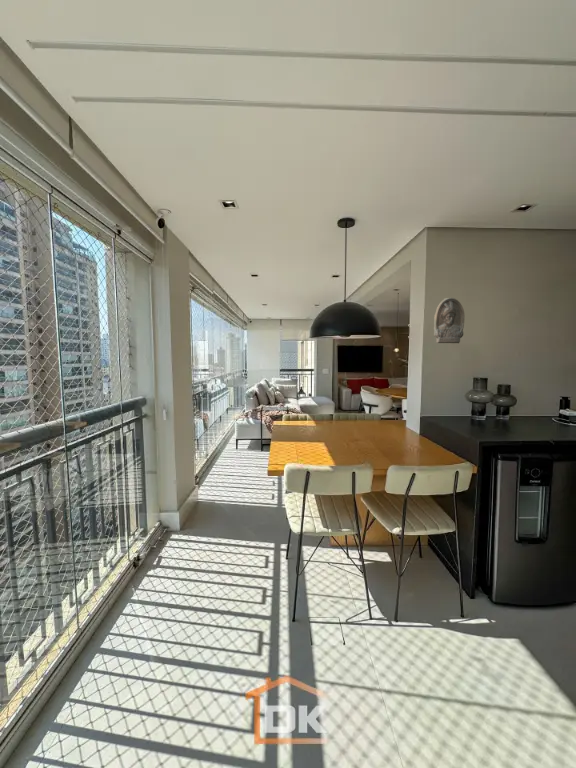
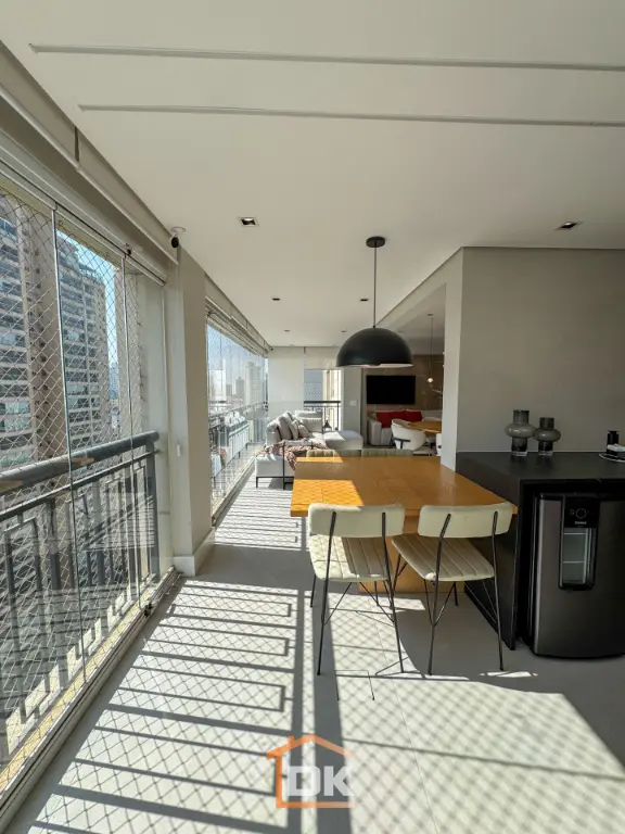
- relief sculpture [433,297,465,345]
